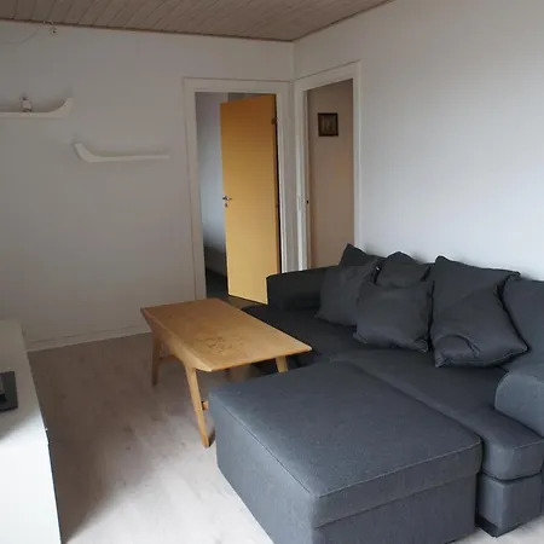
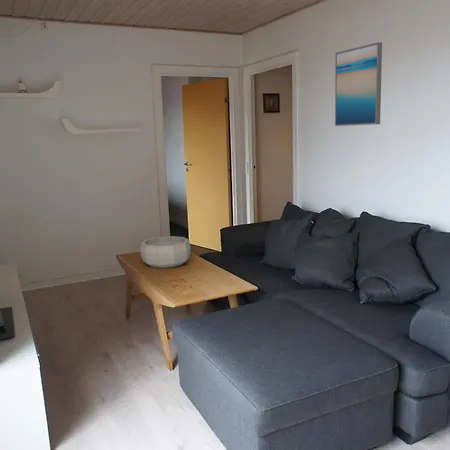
+ wall art [334,41,383,127]
+ decorative bowl [139,235,192,269]
